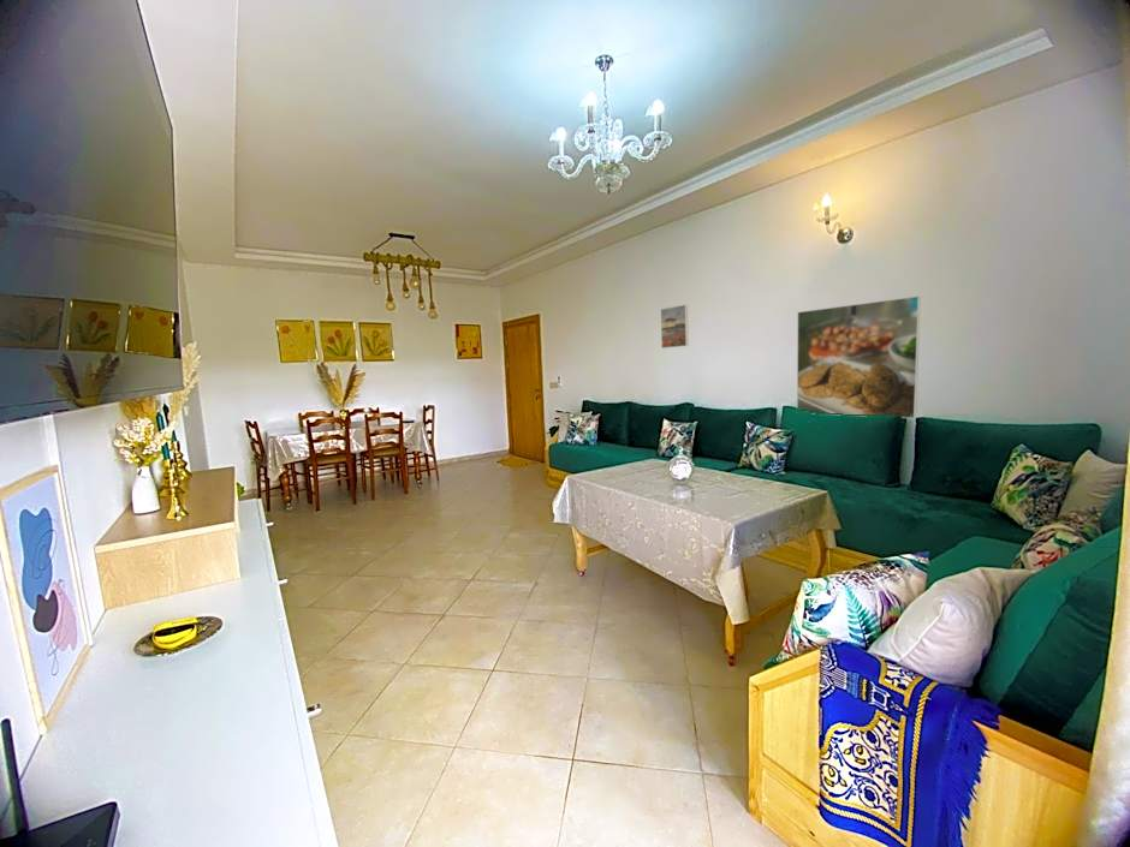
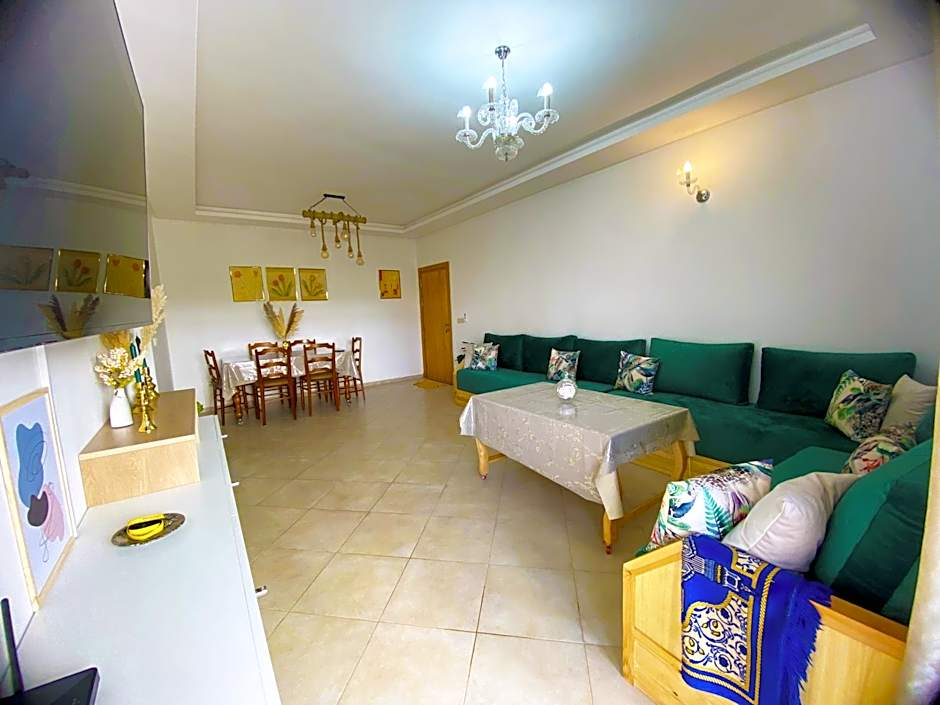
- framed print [796,294,922,419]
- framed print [660,304,690,350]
